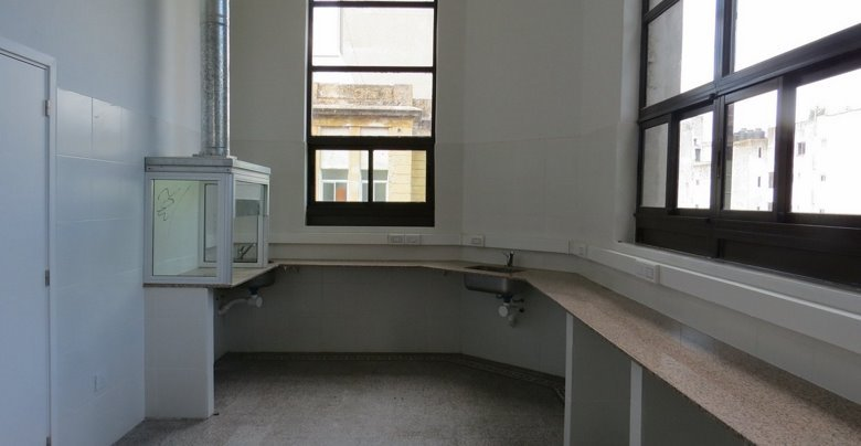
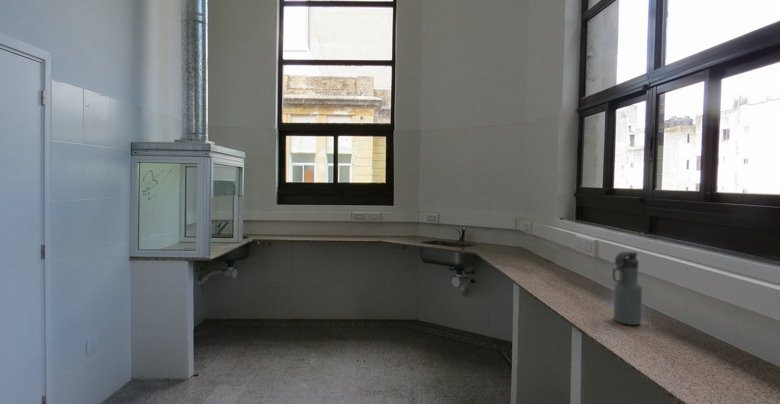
+ water bottle [612,251,643,326]
